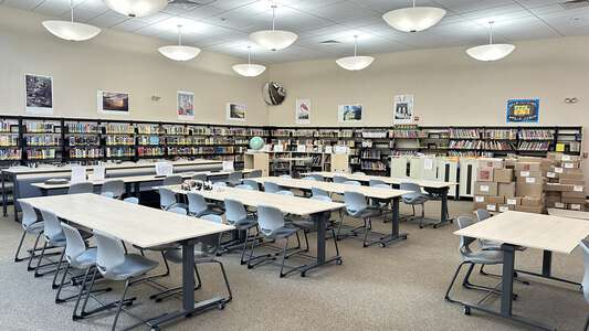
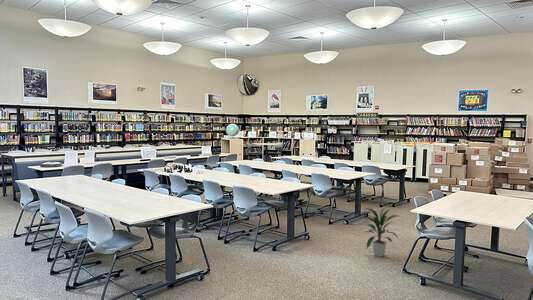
+ indoor plant [363,206,401,258]
